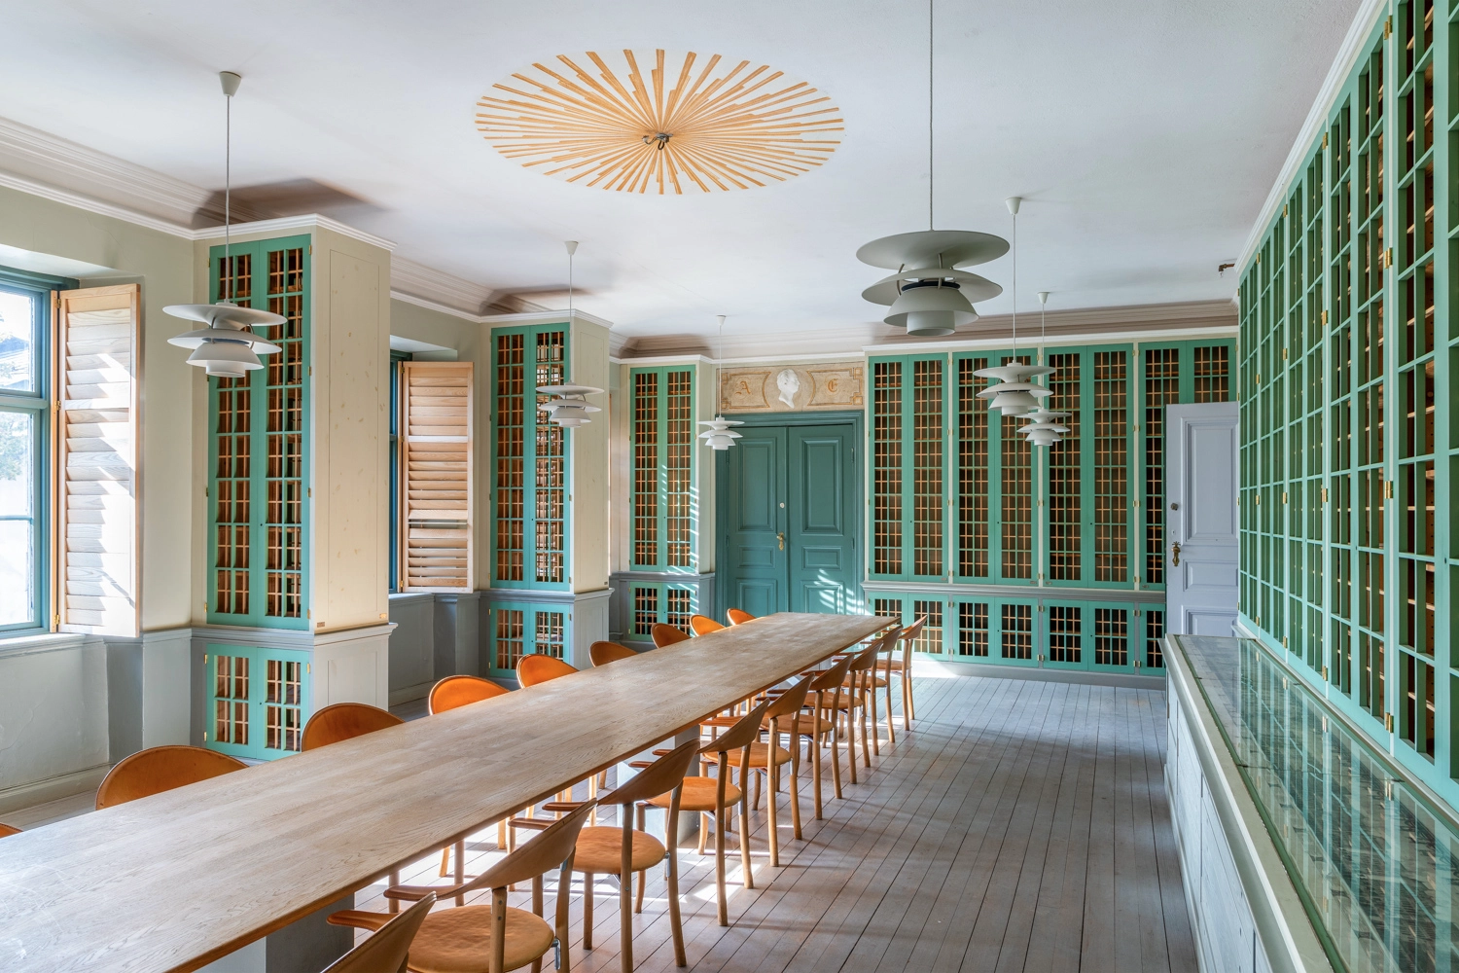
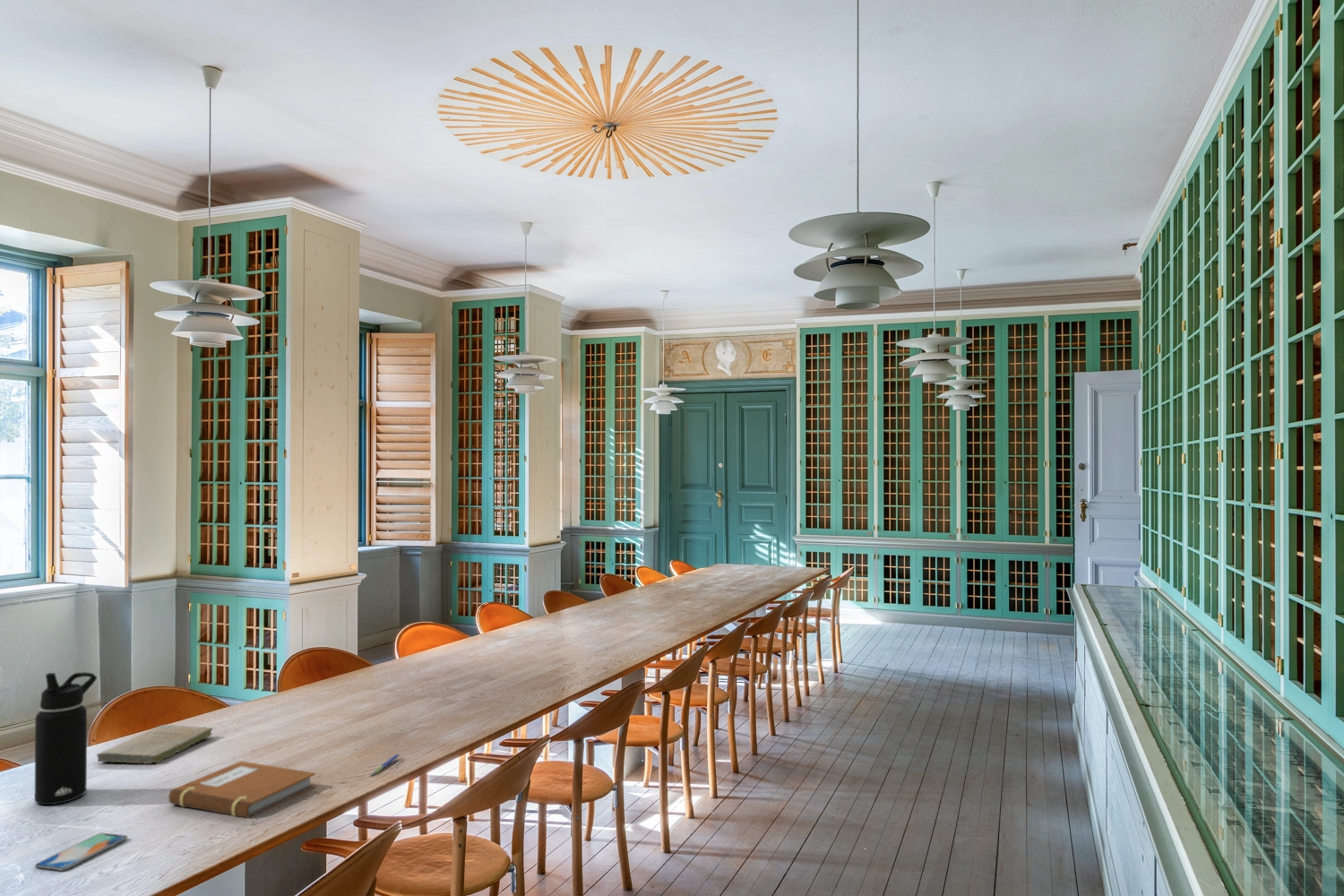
+ pen [369,753,401,777]
+ book [96,724,213,765]
+ notebook [168,760,316,819]
+ water bottle [34,671,98,806]
+ smartphone [34,832,129,872]
